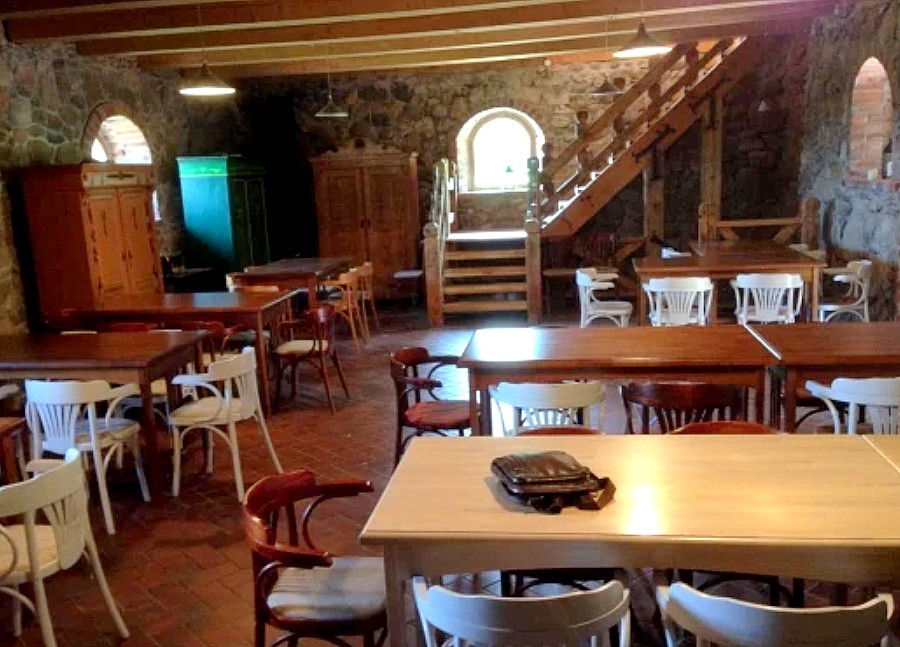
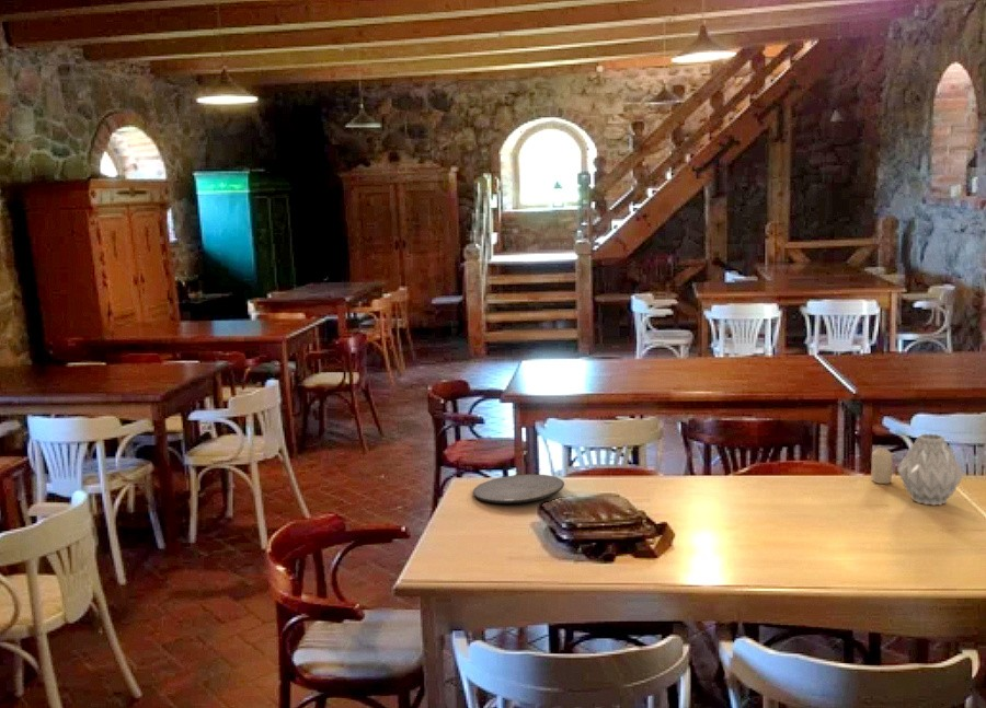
+ plate [472,473,565,504]
+ candle [870,446,893,485]
+ vase [896,432,964,507]
